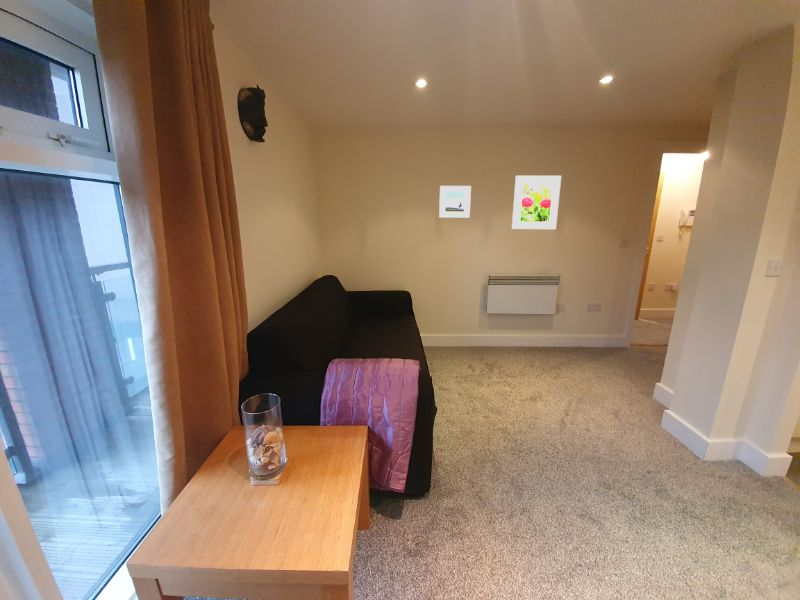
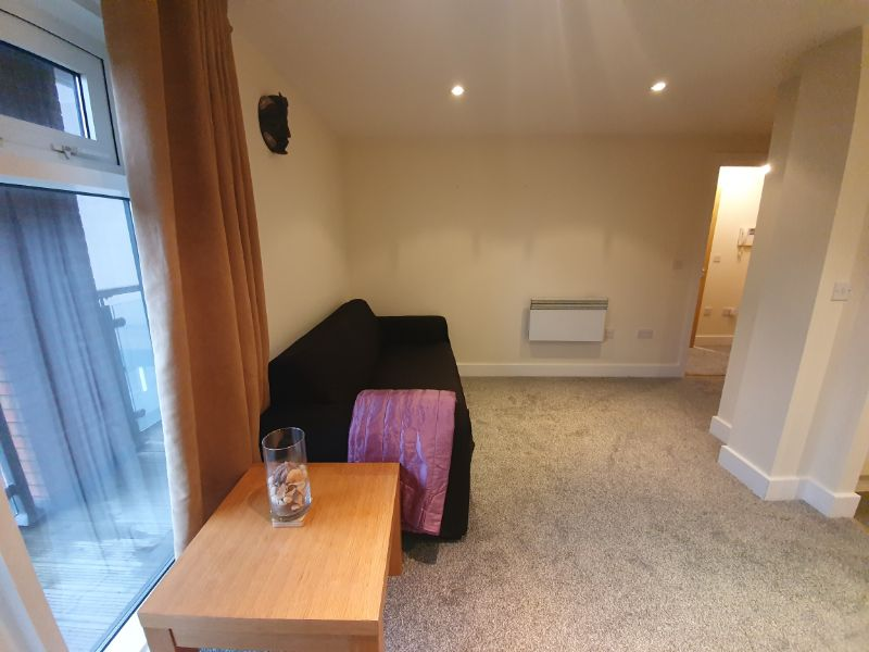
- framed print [438,185,472,219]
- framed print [511,175,562,230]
